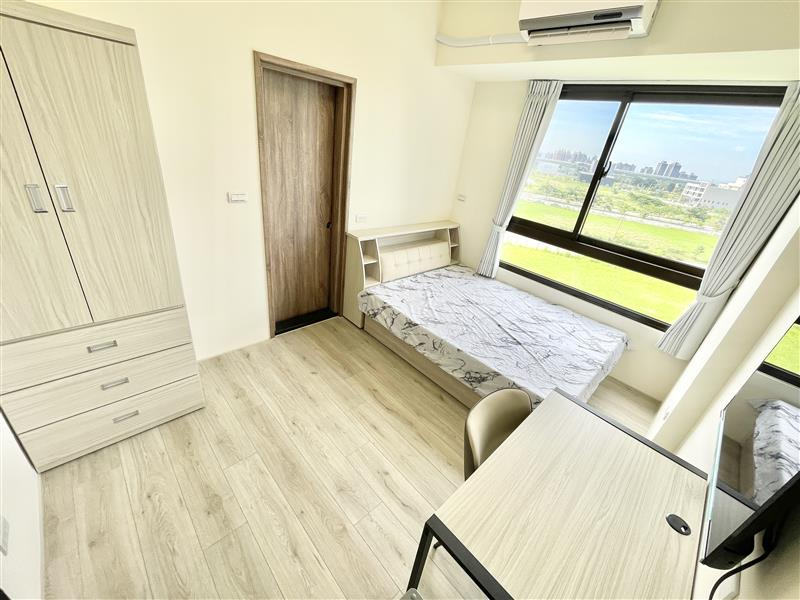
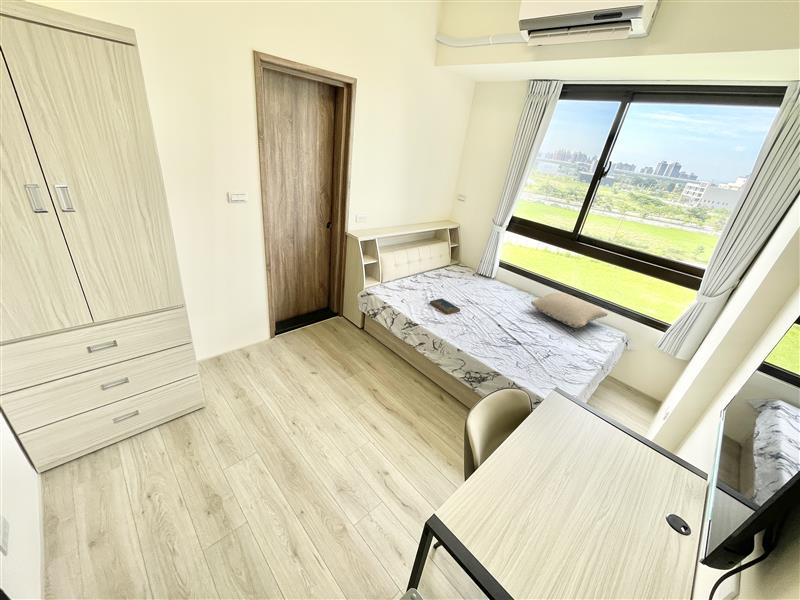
+ hardcover book [428,297,461,316]
+ pillow [530,292,609,329]
